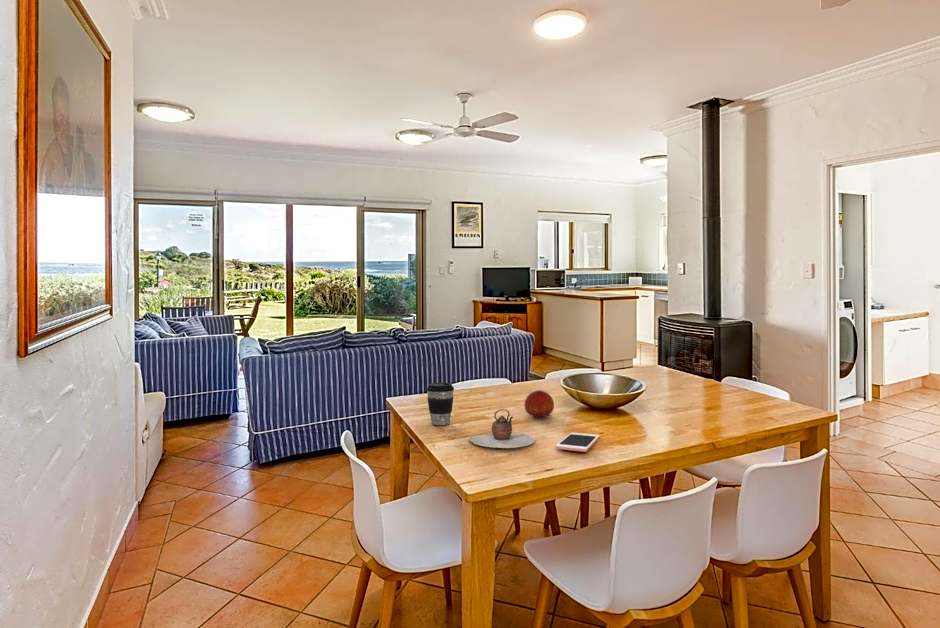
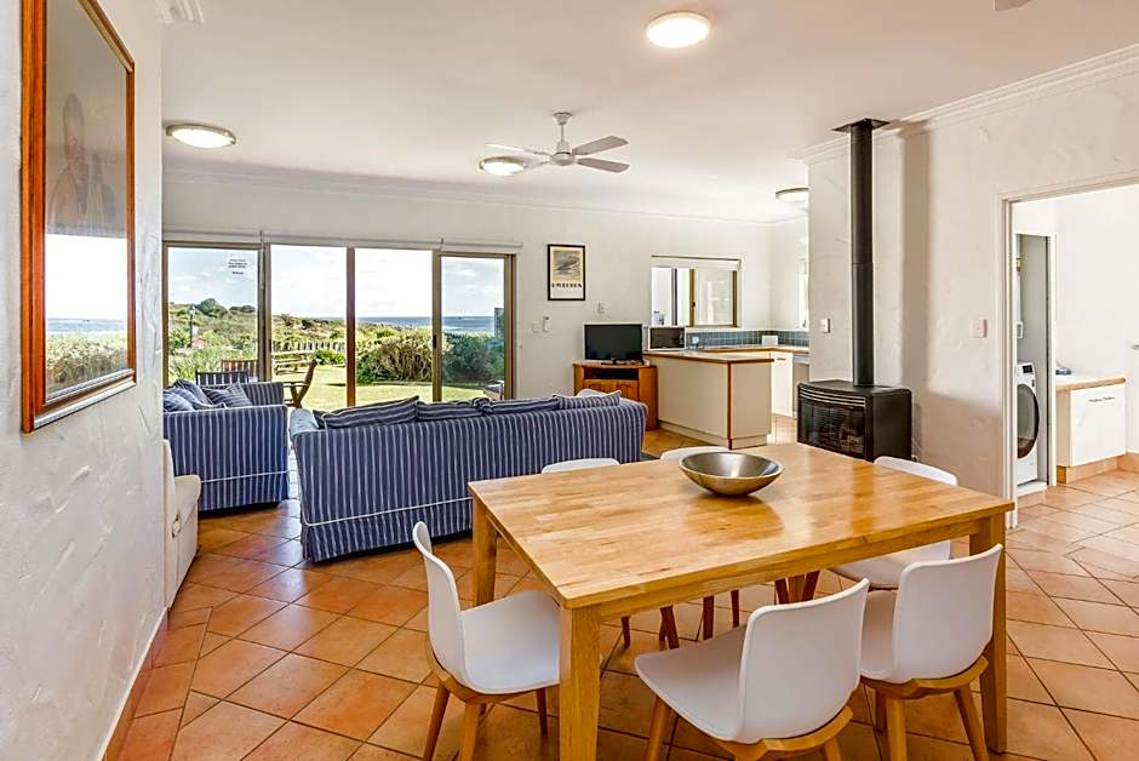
- fruit [524,389,555,420]
- cell phone [555,432,601,453]
- coffee cup [425,382,455,426]
- teapot [468,408,535,449]
